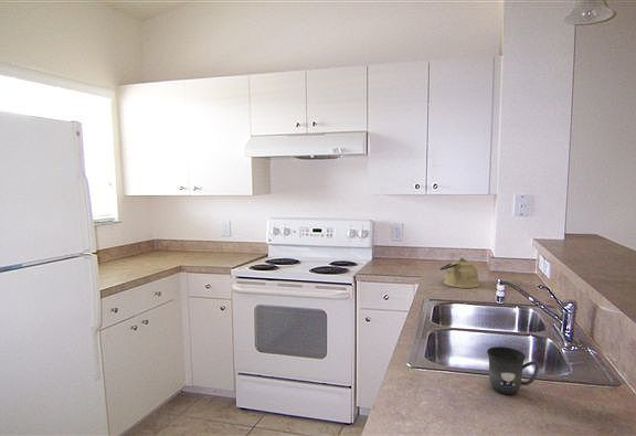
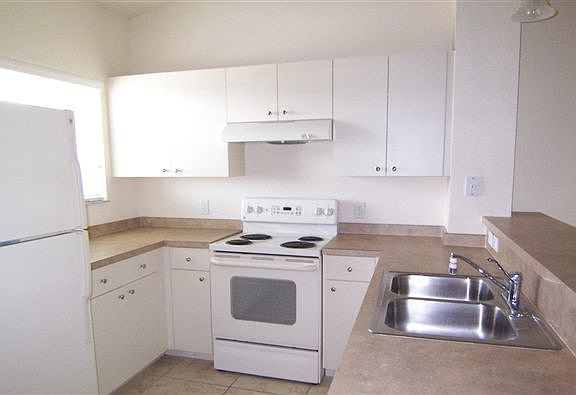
- kettle [439,257,480,289]
- mug [486,345,540,396]
